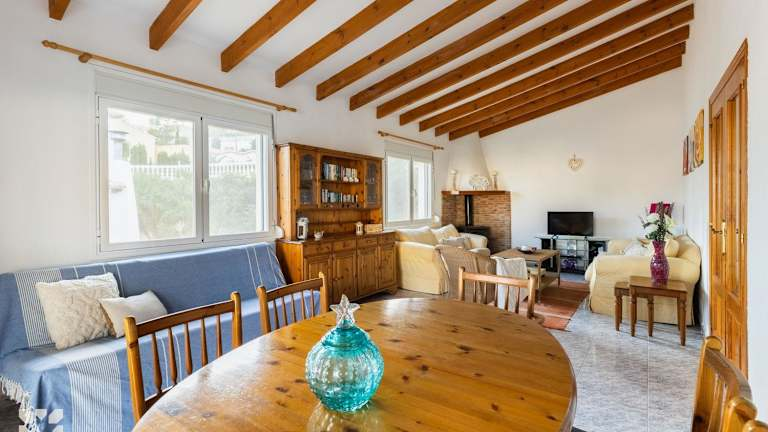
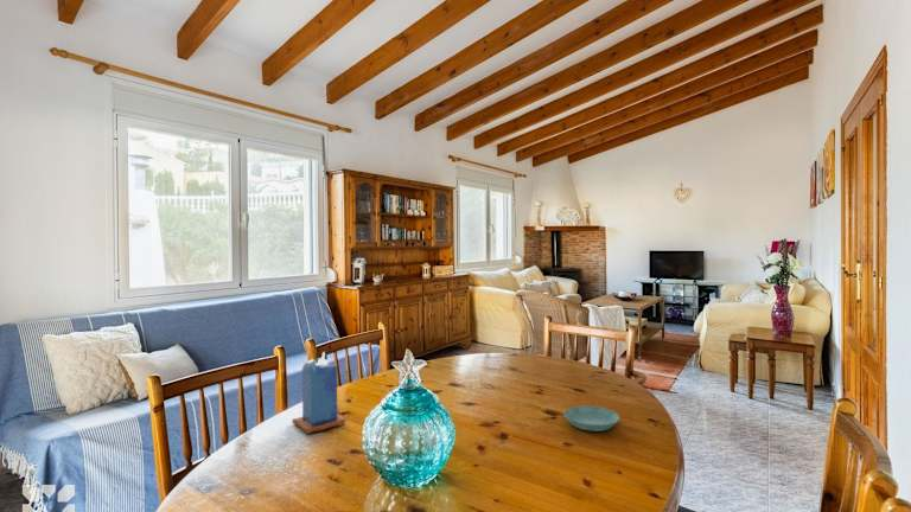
+ candle [291,351,346,435]
+ saucer [563,405,620,433]
